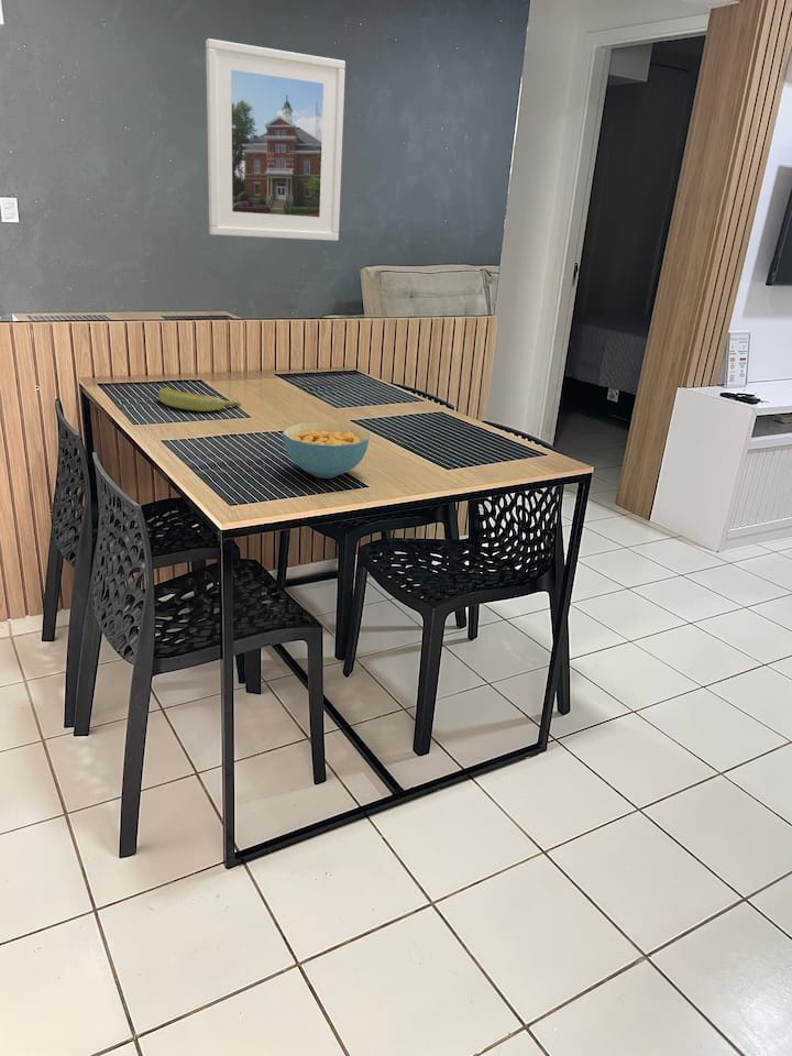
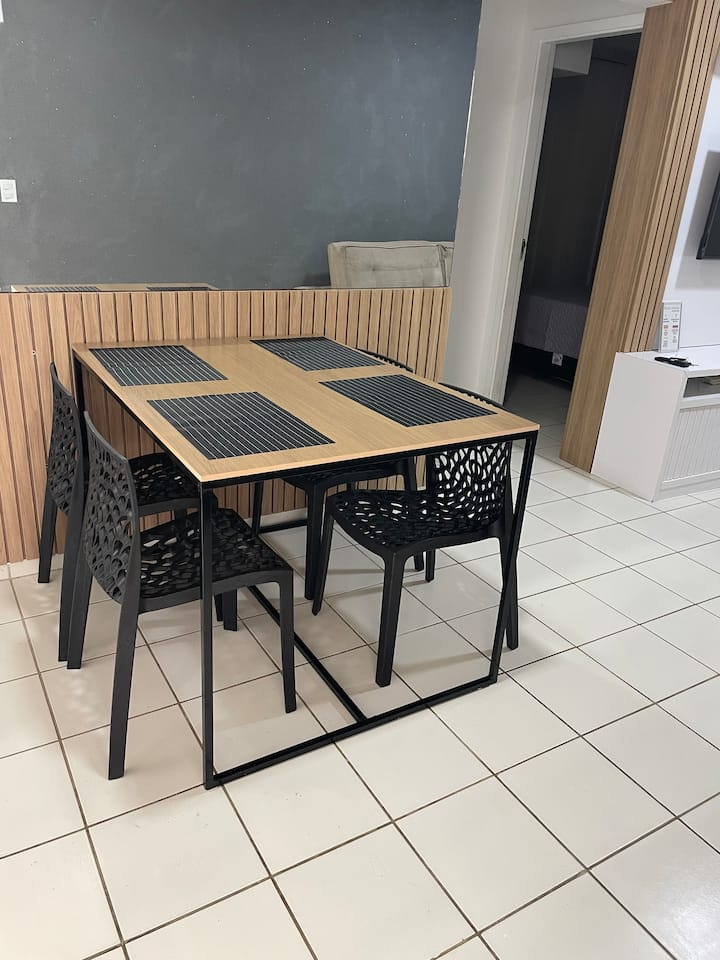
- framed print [205,37,346,242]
- cereal bowl [282,421,371,480]
- banana [157,387,242,413]
